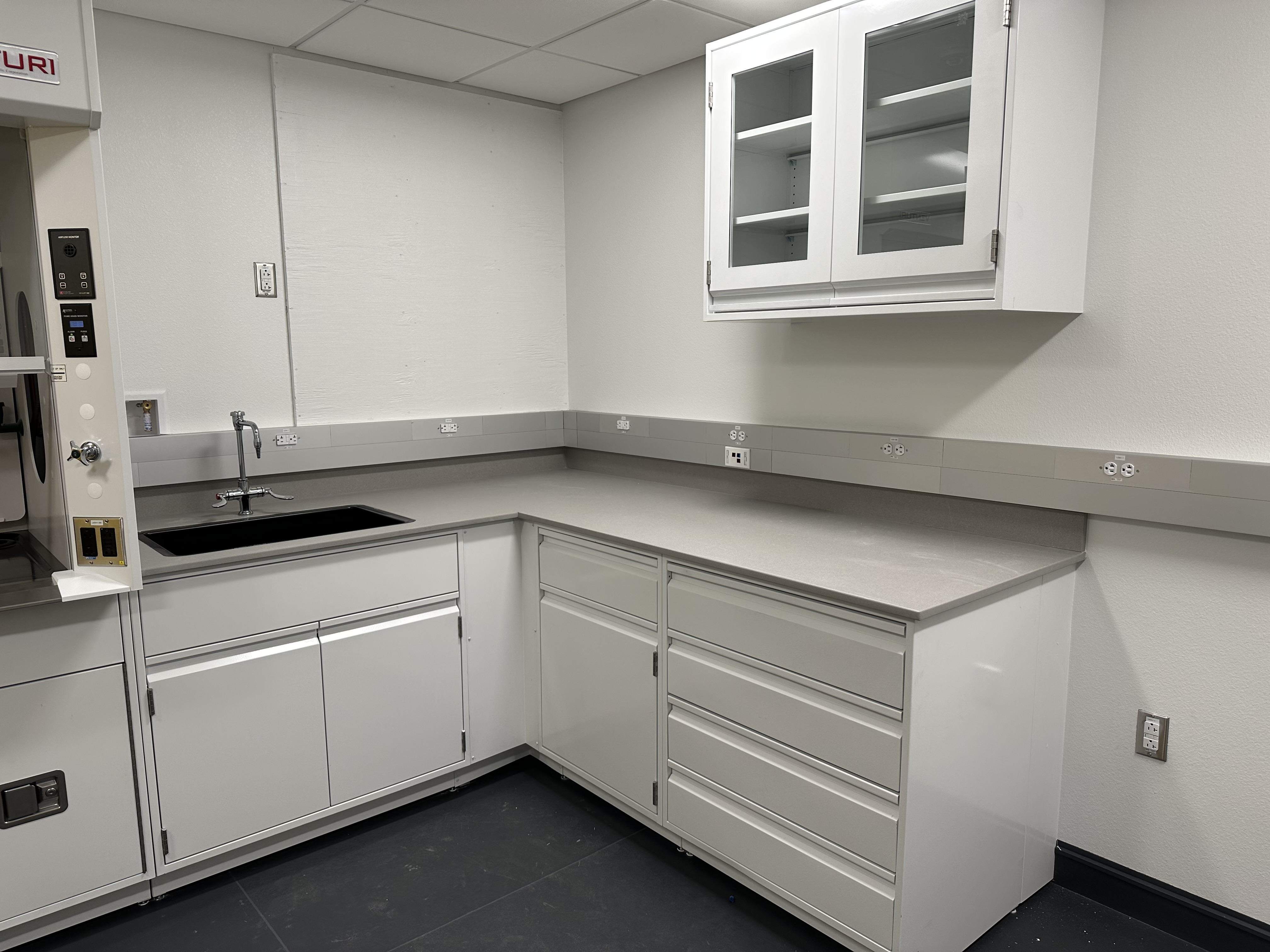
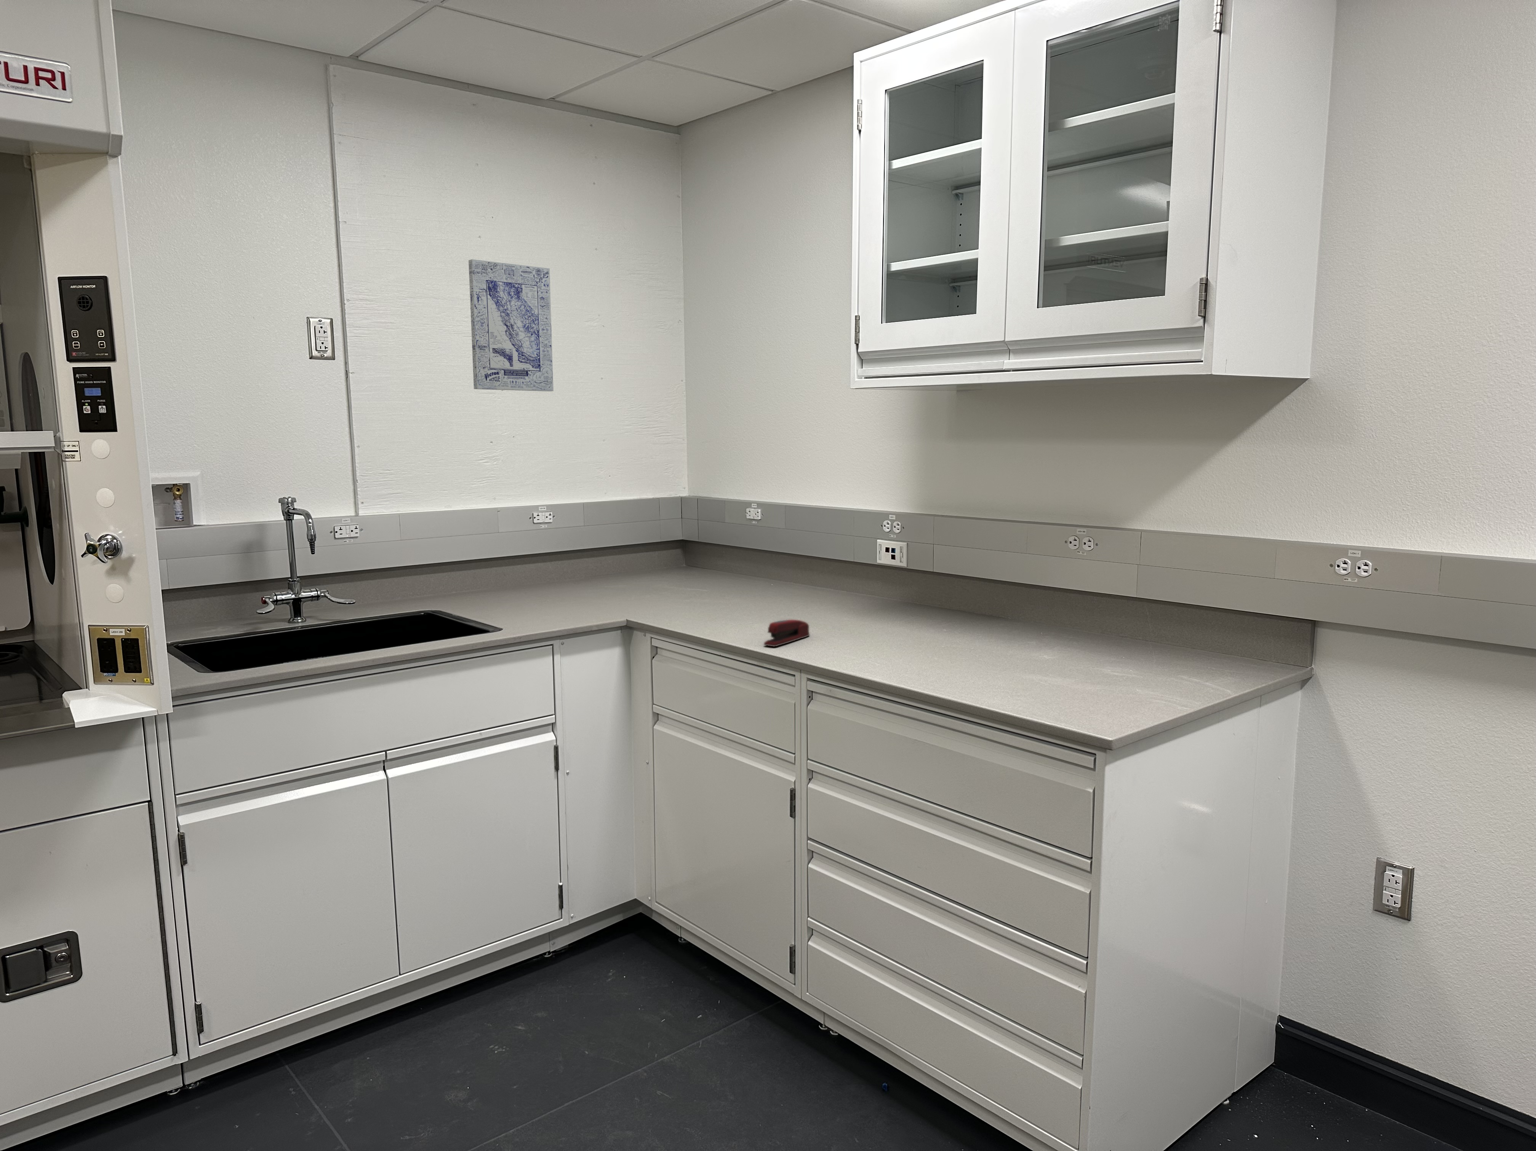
+ wall art [468,259,554,392]
+ stapler [763,619,810,647]
